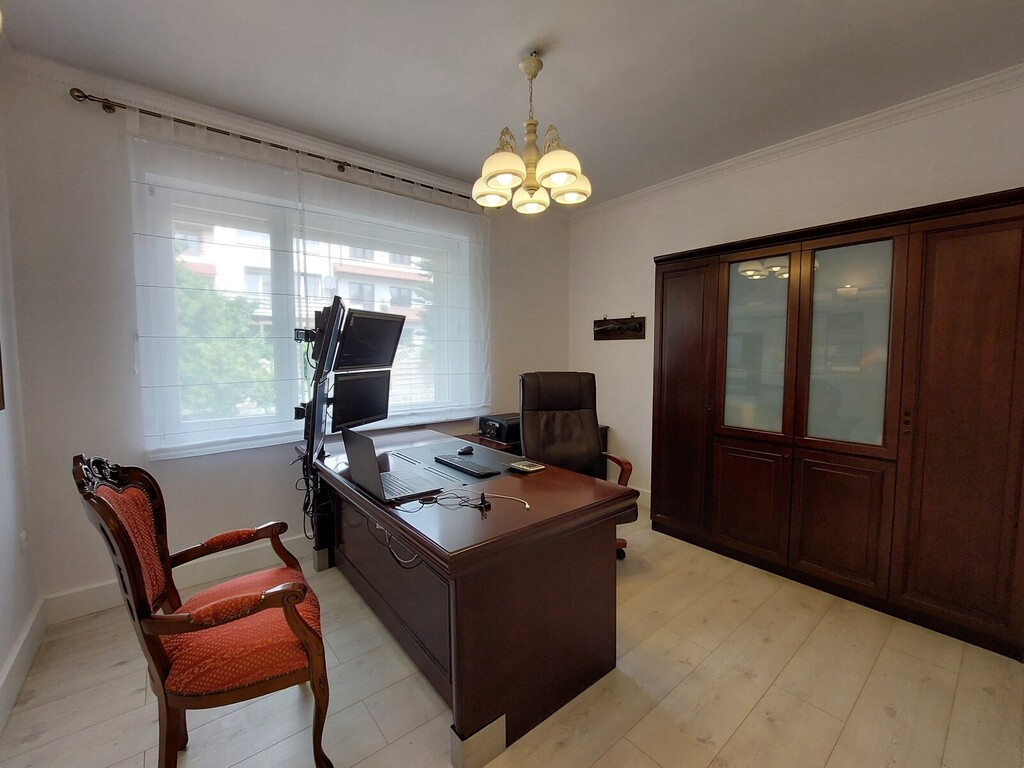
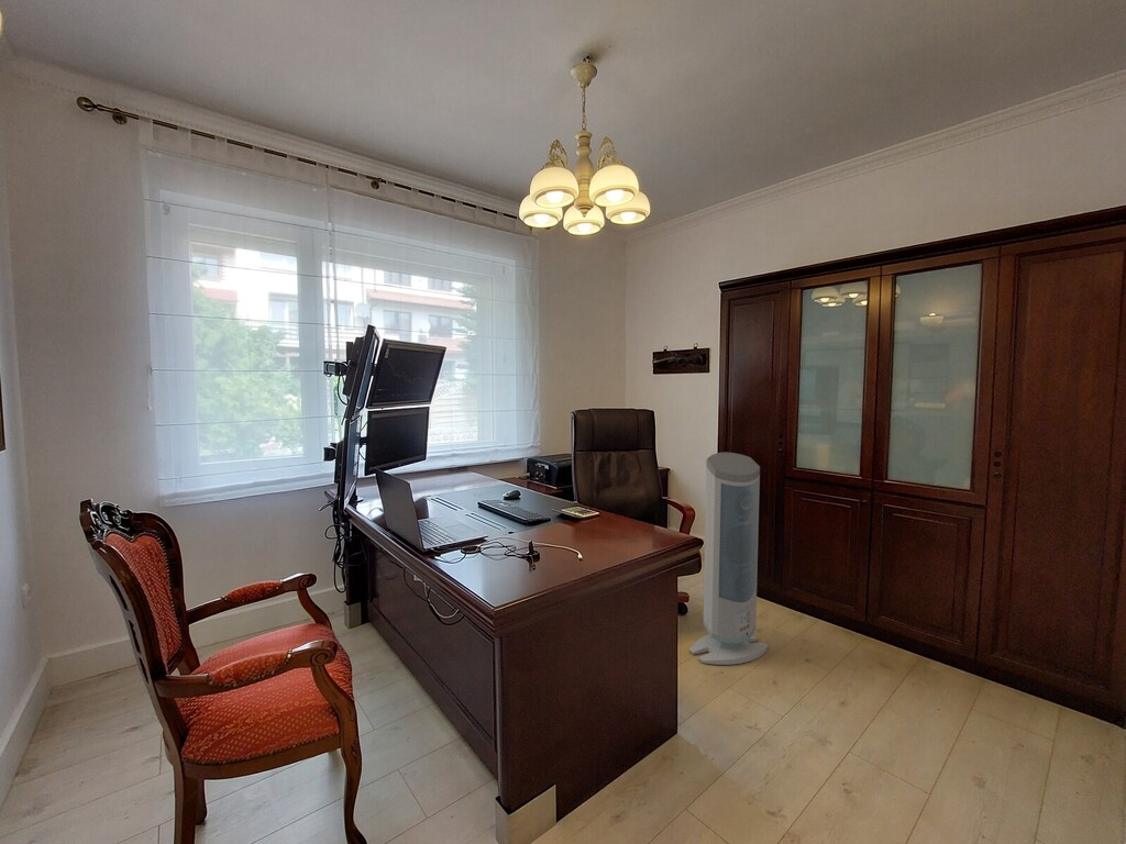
+ air purifier [688,452,769,666]
